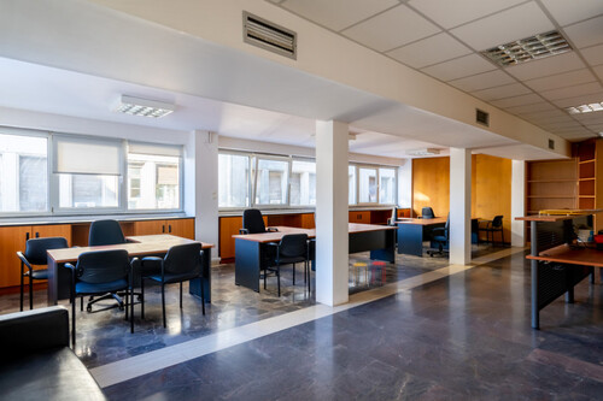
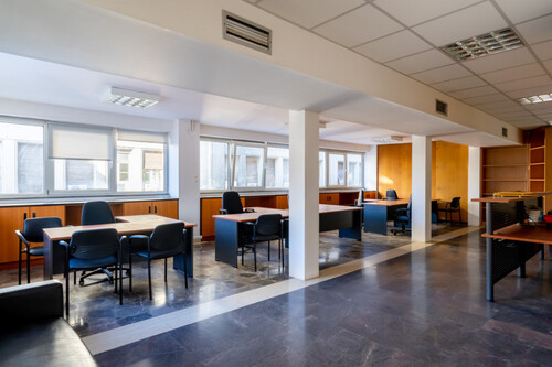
- stool [352,259,387,290]
